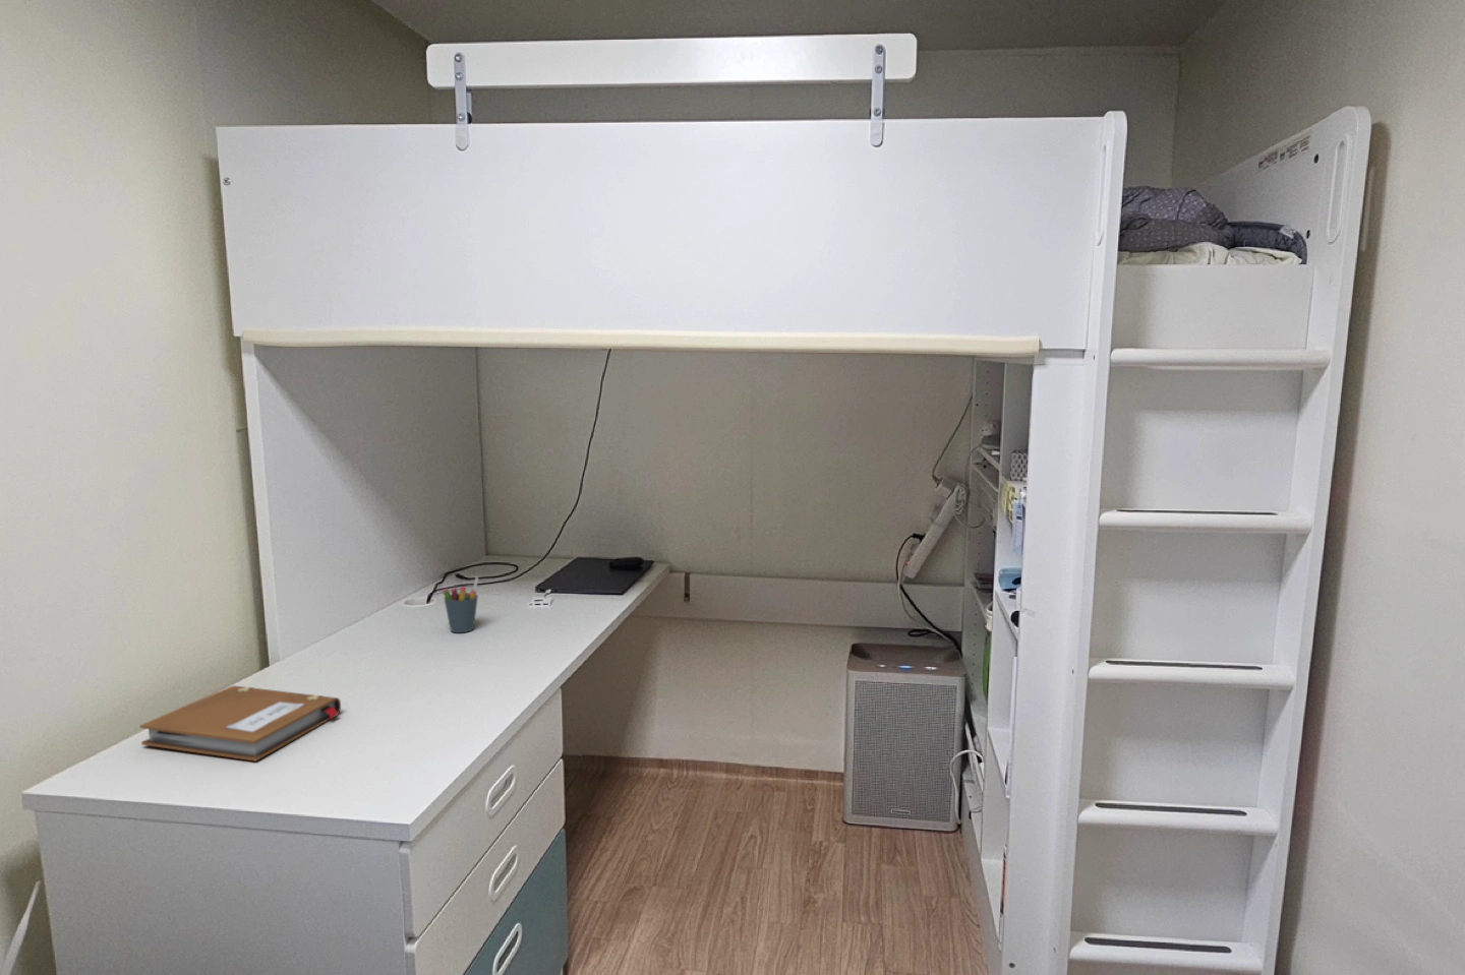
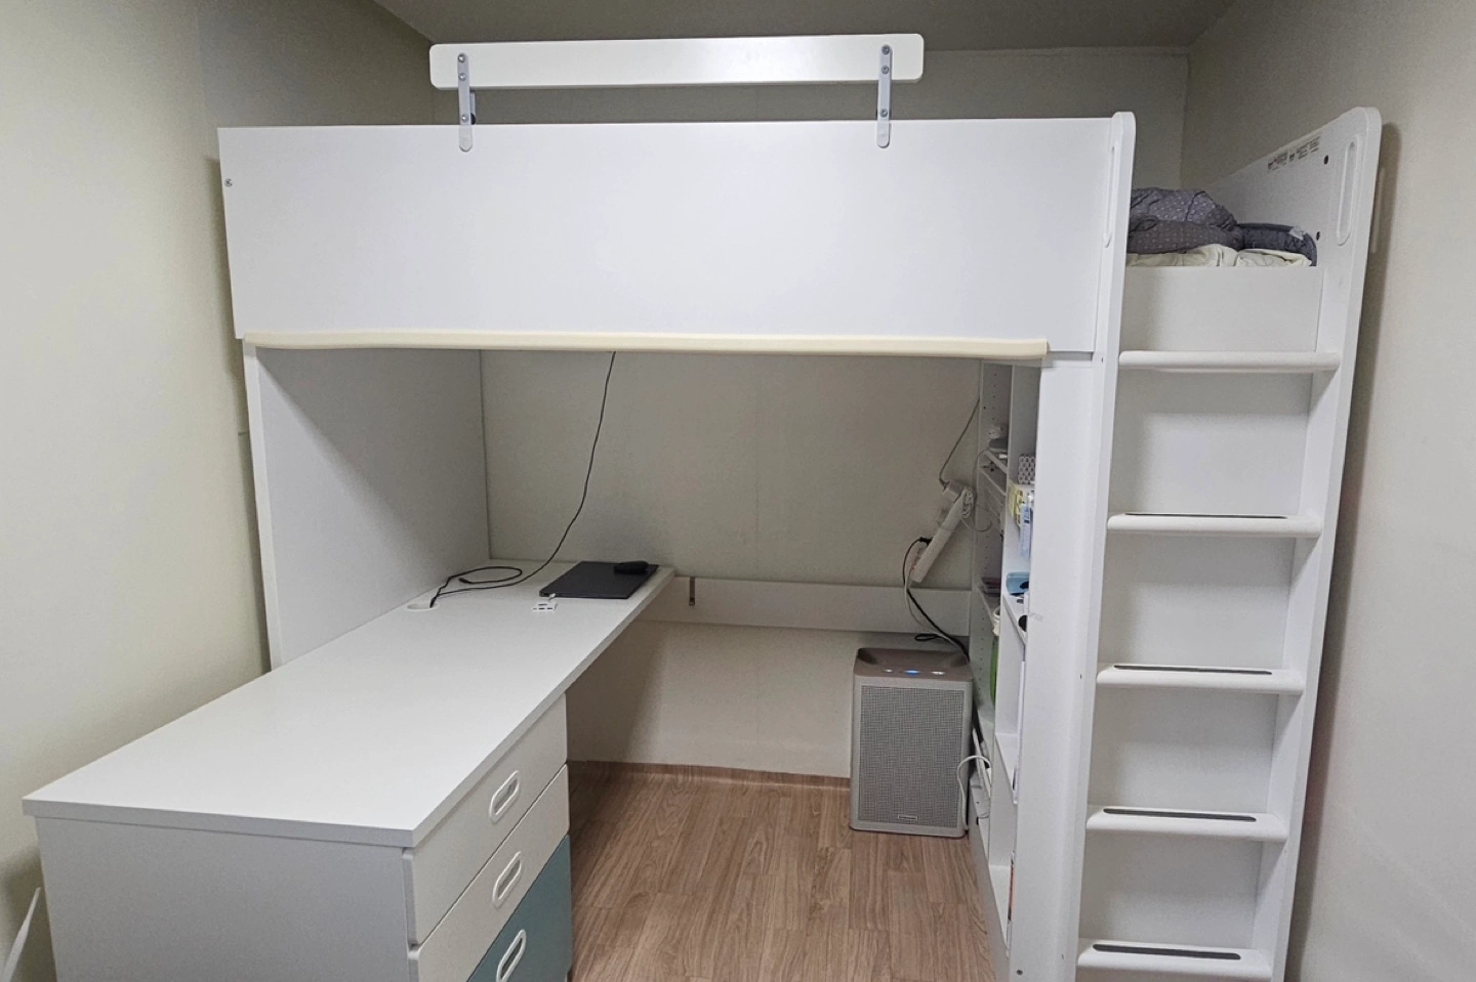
- notebook [138,686,342,763]
- pen holder [442,576,479,633]
